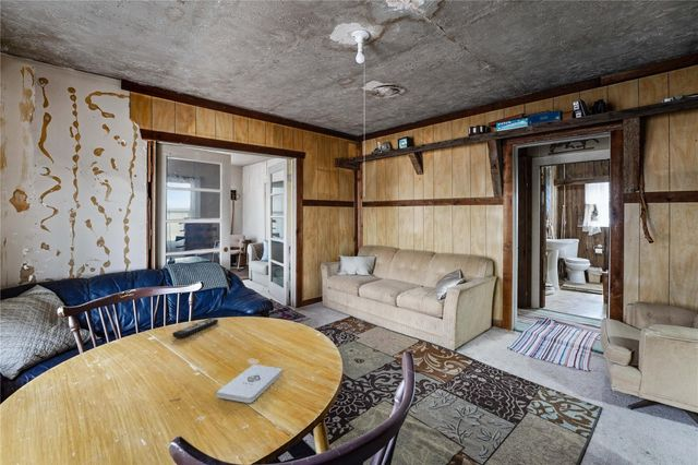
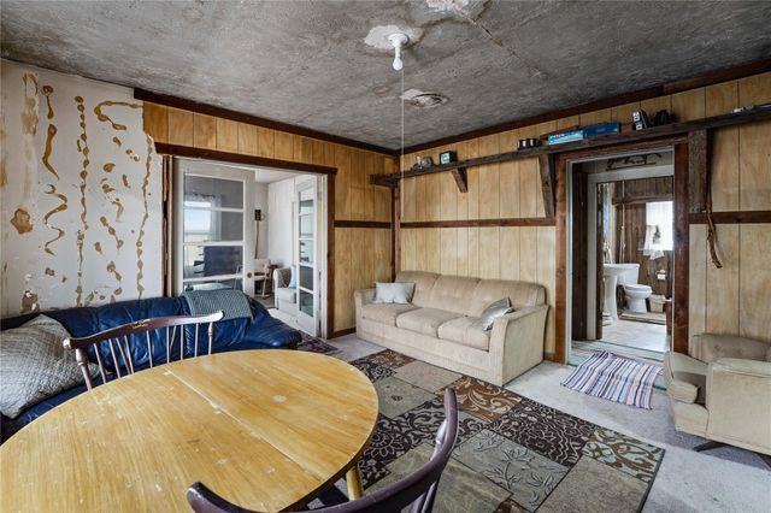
- remote control [171,318,219,339]
- notepad [216,363,282,404]
